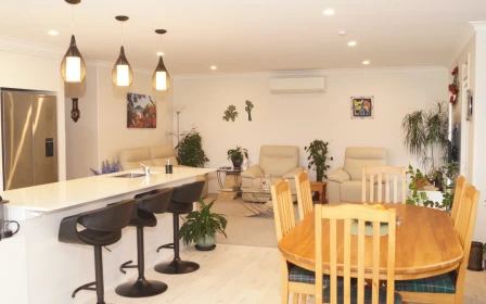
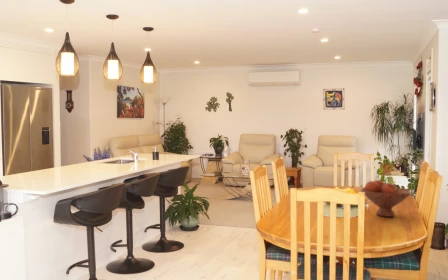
+ fruit bowl [360,179,412,218]
